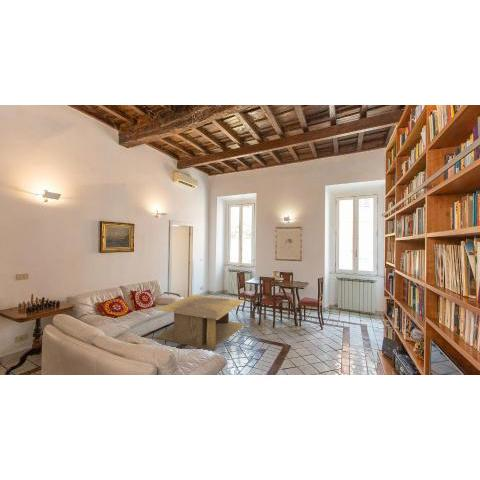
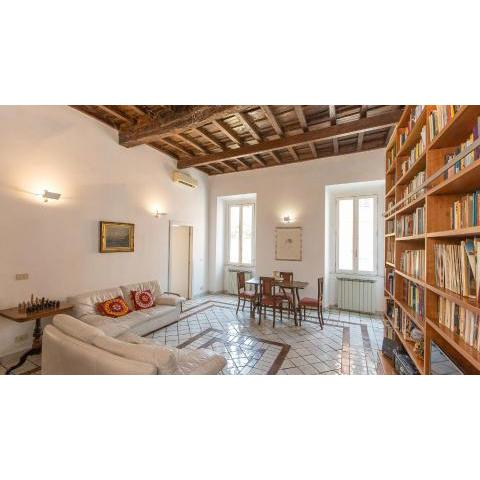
- coffee table [154,294,246,351]
